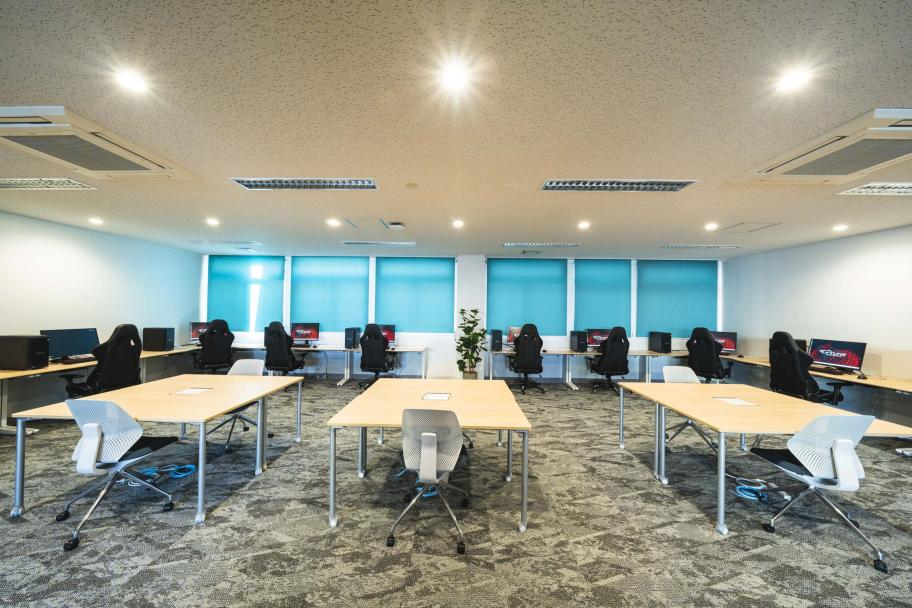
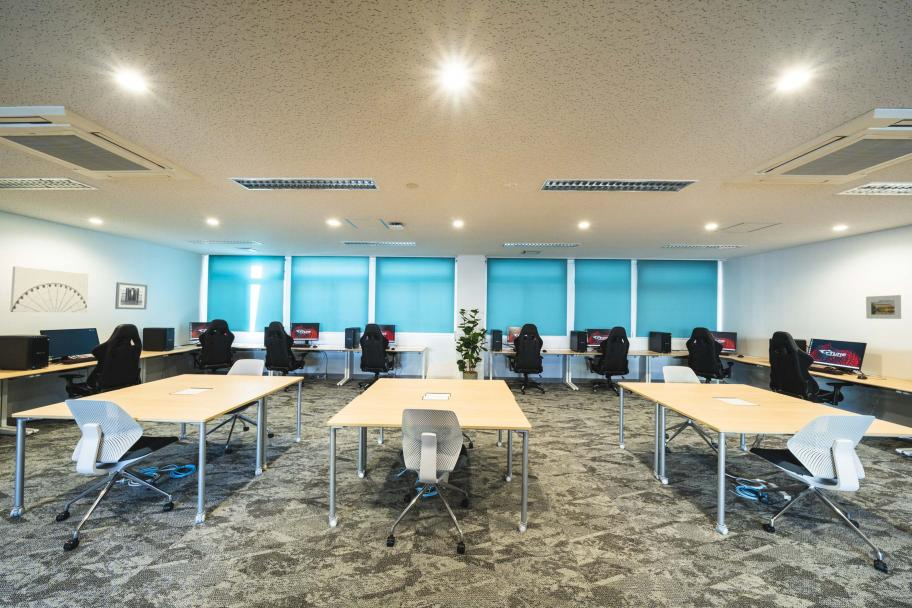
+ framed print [865,294,902,320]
+ wall art [9,265,89,313]
+ wall art [114,281,148,310]
